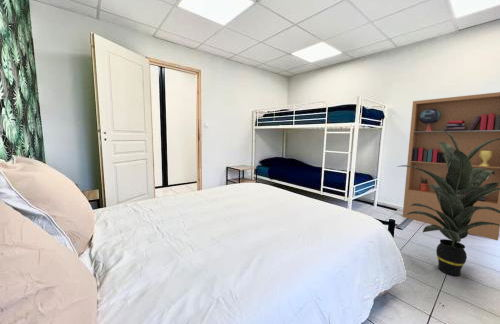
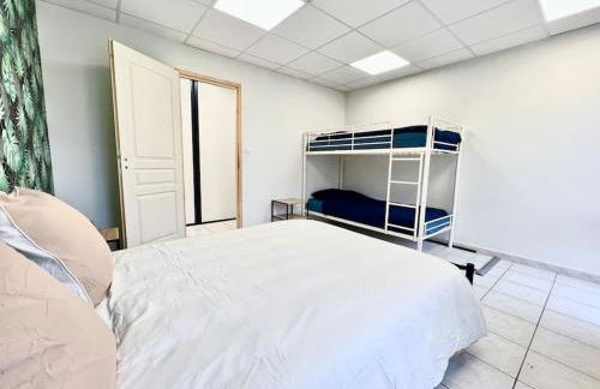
- bookcase [402,91,500,241]
- indoor plant [396,129,500,277]
